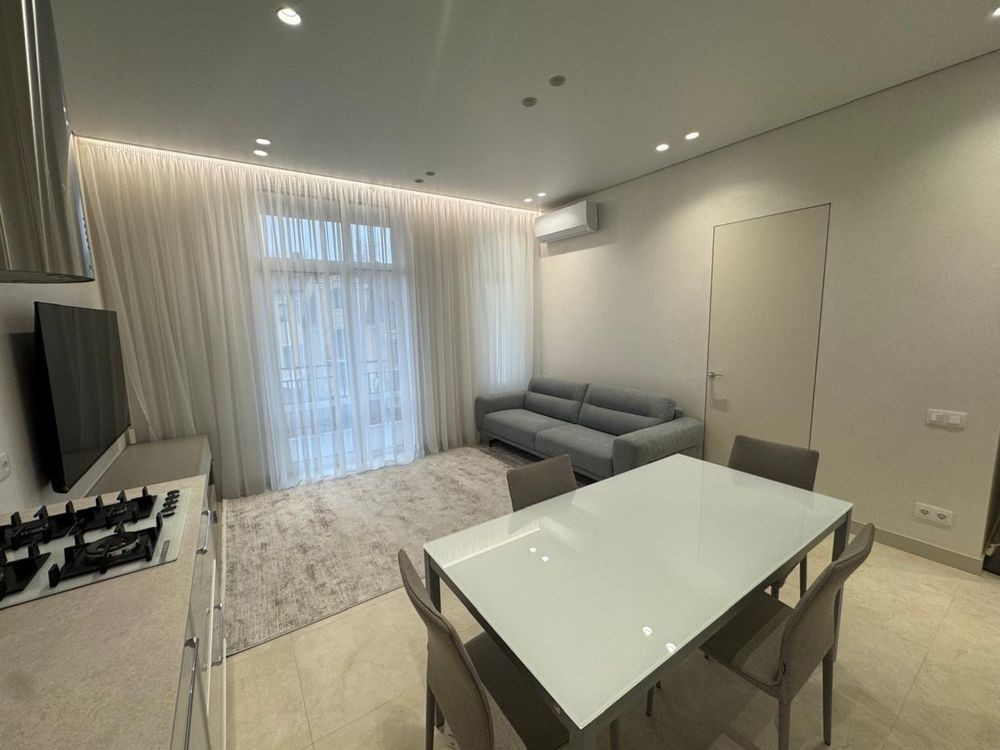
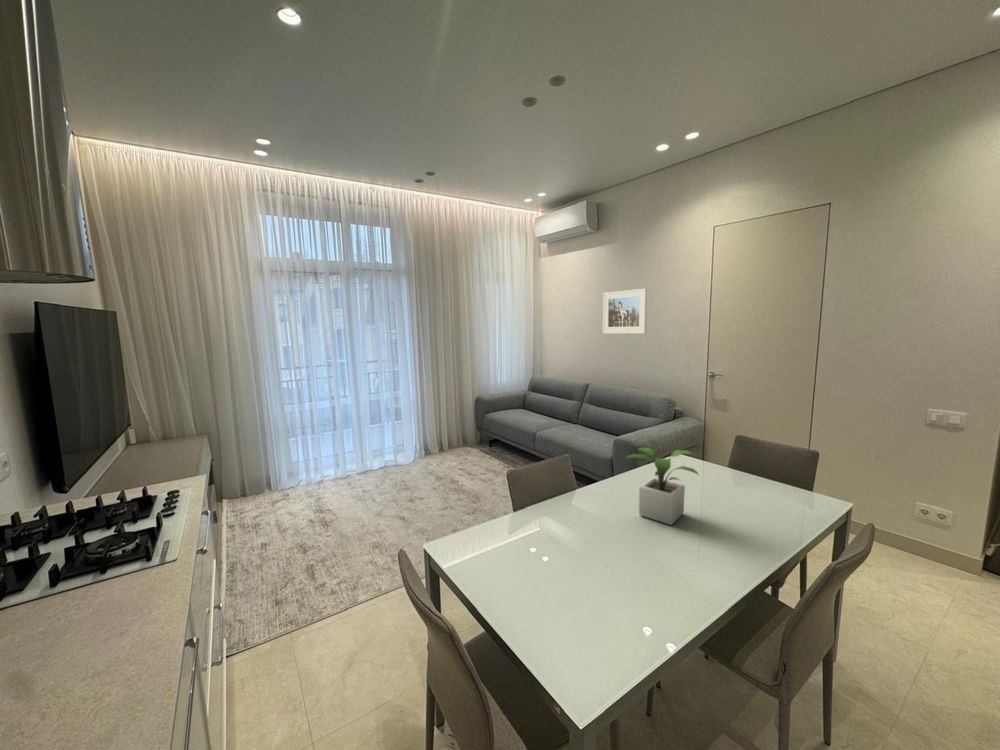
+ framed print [602,287,648,335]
+ potted plant [624,447,700,526]
